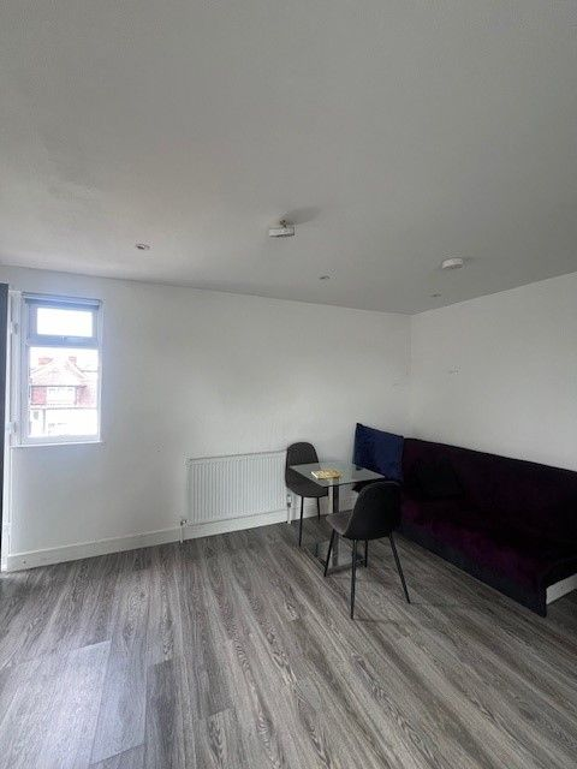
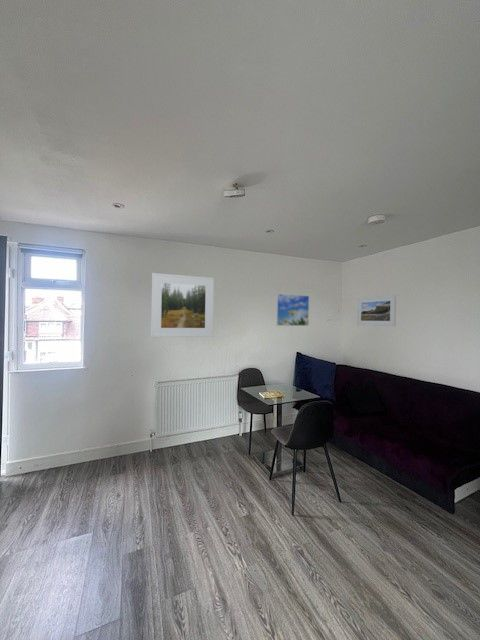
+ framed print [356,294,397,327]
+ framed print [150,272,215,338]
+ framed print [275,293,310,327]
